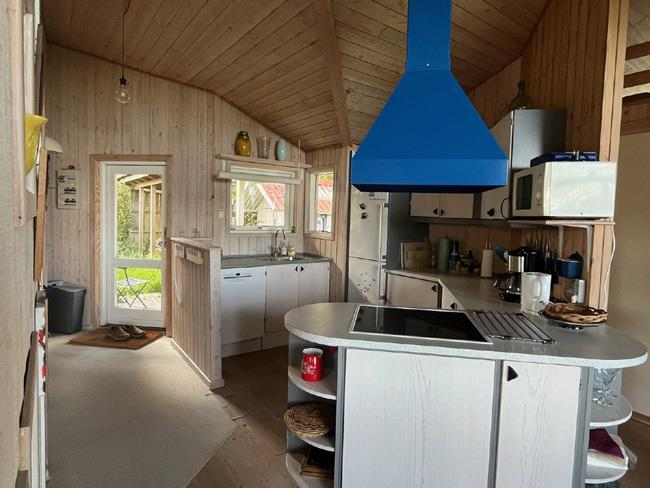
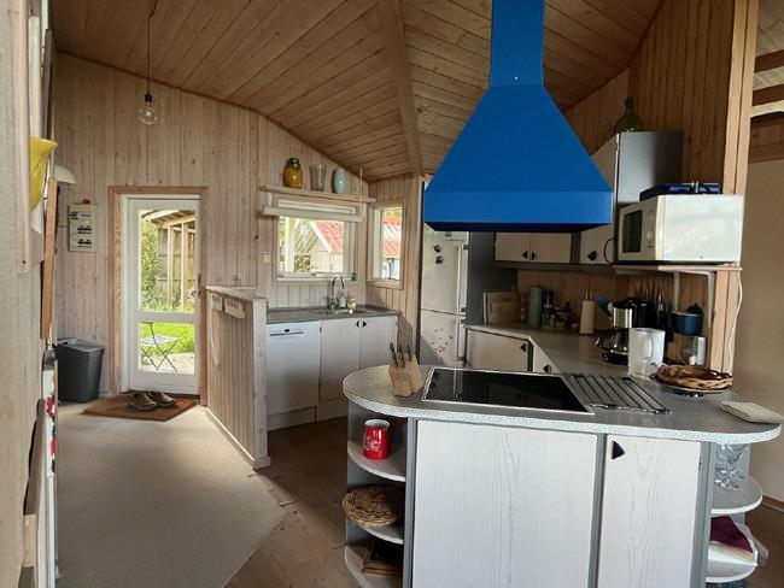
+ washcloth [719,400,784,425]
+ knife block [387,341,425,398]
